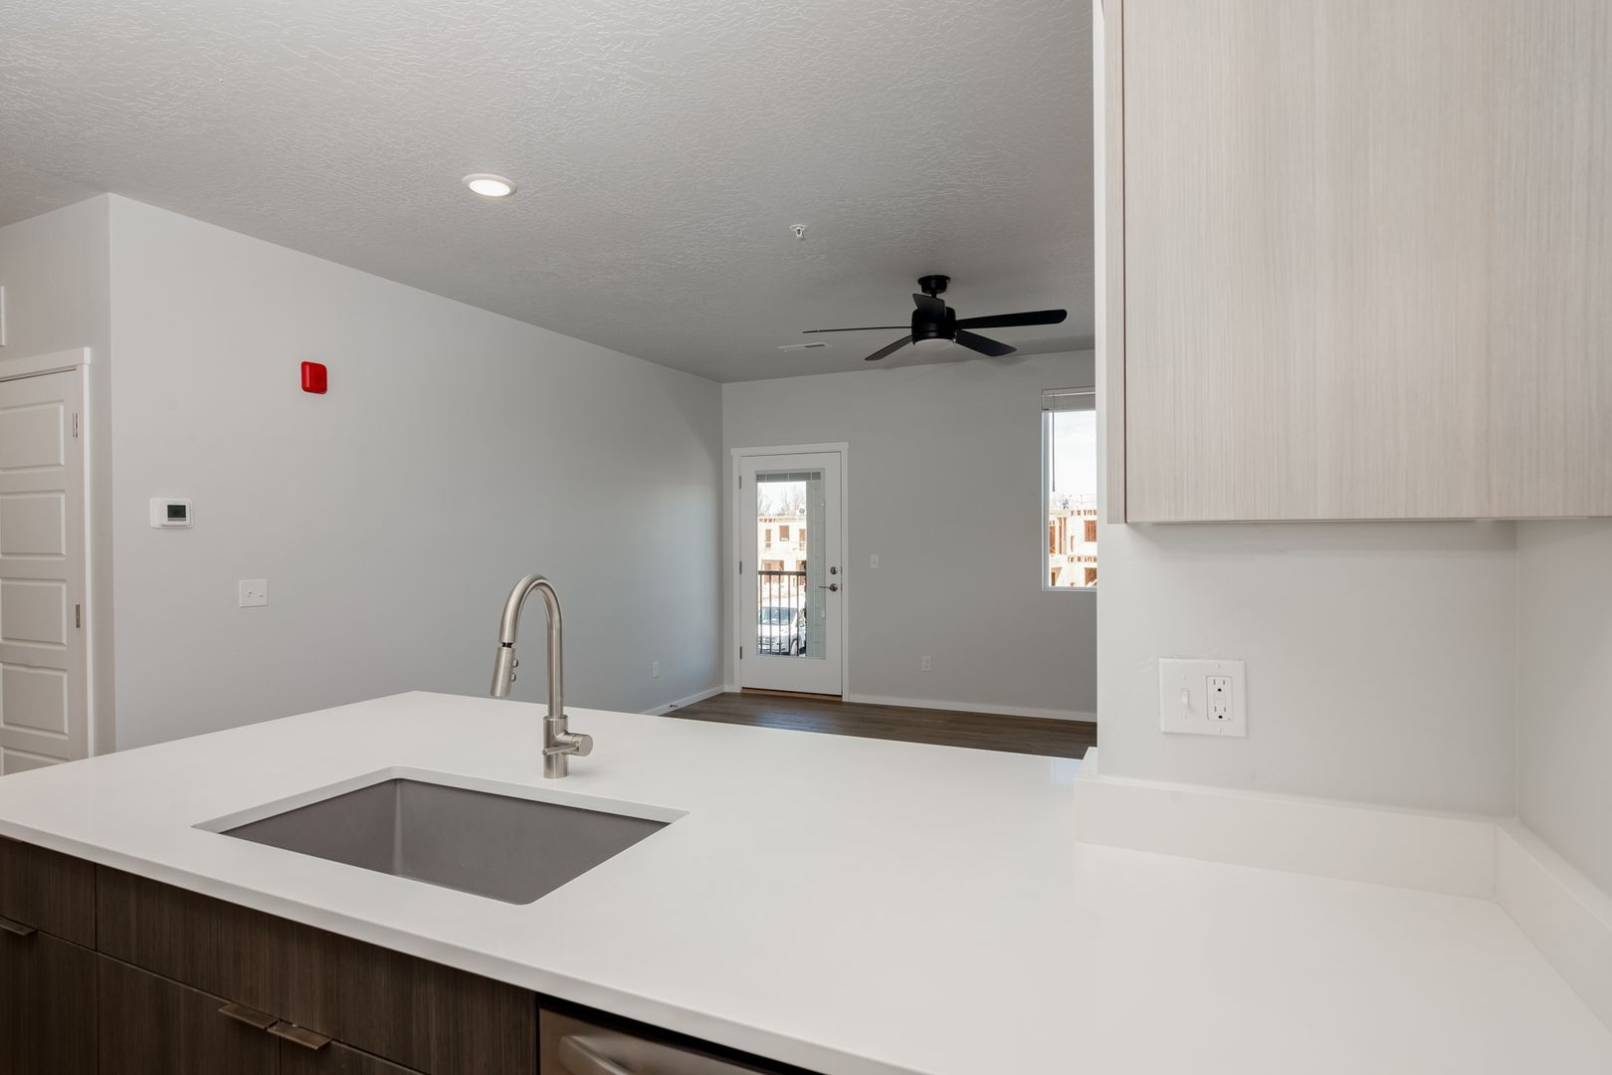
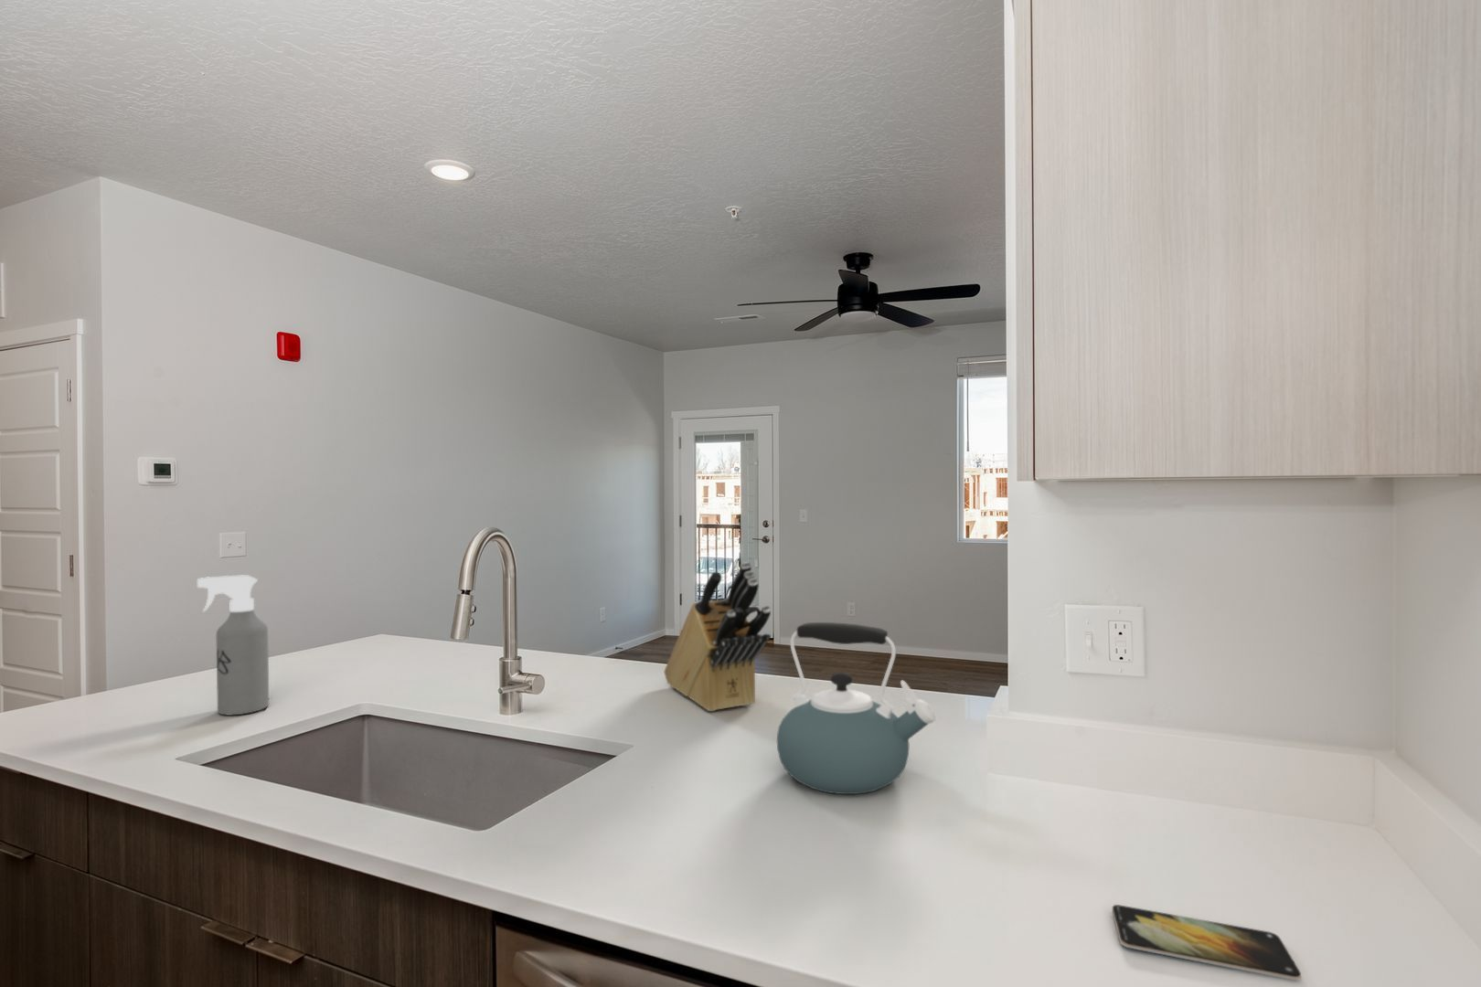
+ knife block [663,561,771,713]
+ spray bottle [196,574,270,716]
+ smartphone [1112,904,1301,981]
+ kettle [776,621,937,795]
